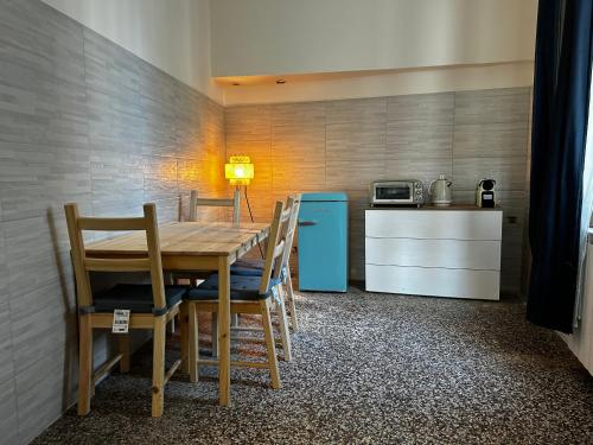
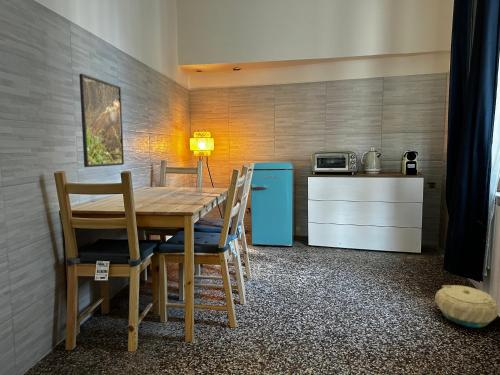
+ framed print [78,73,125,168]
+ basket [434,284,499,328]
